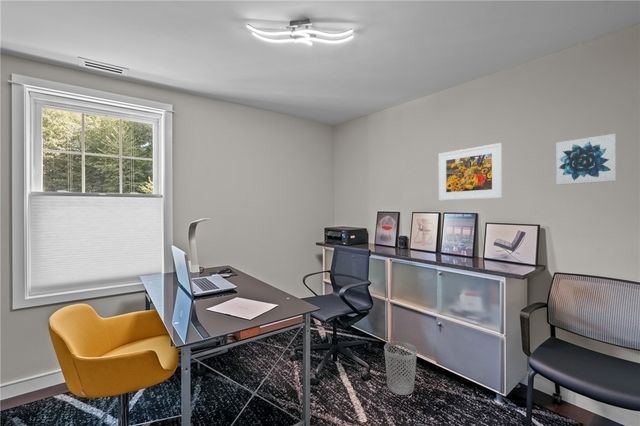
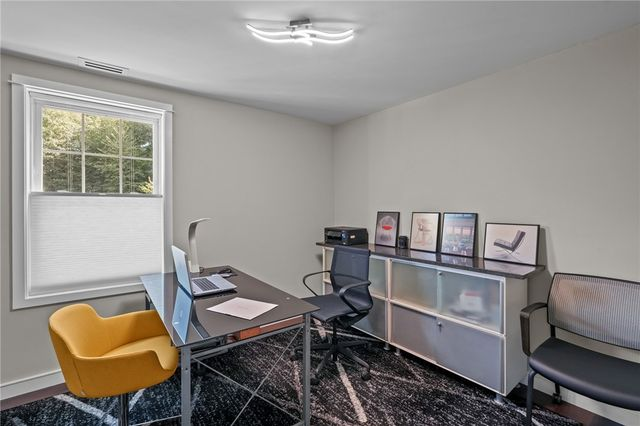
- wastebasket [383,341,418,396]
- wall art [555,133,617,186]
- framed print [438,142,503,201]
